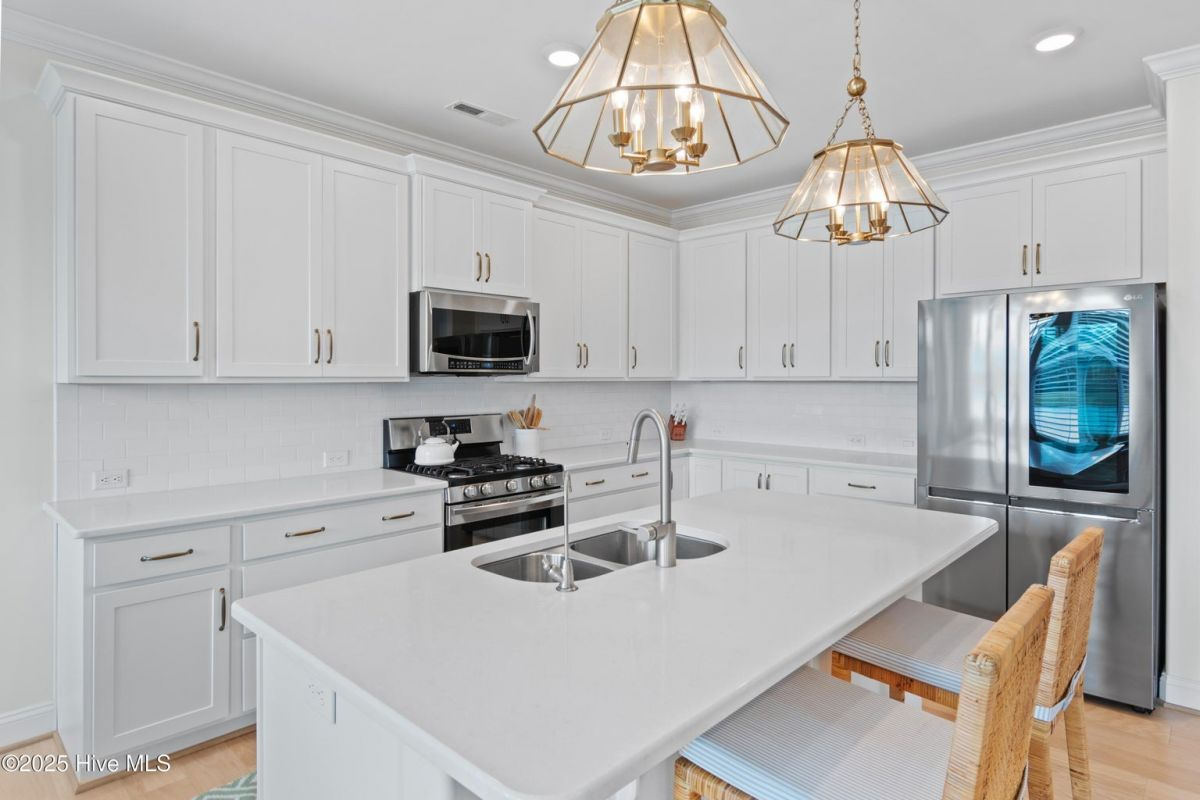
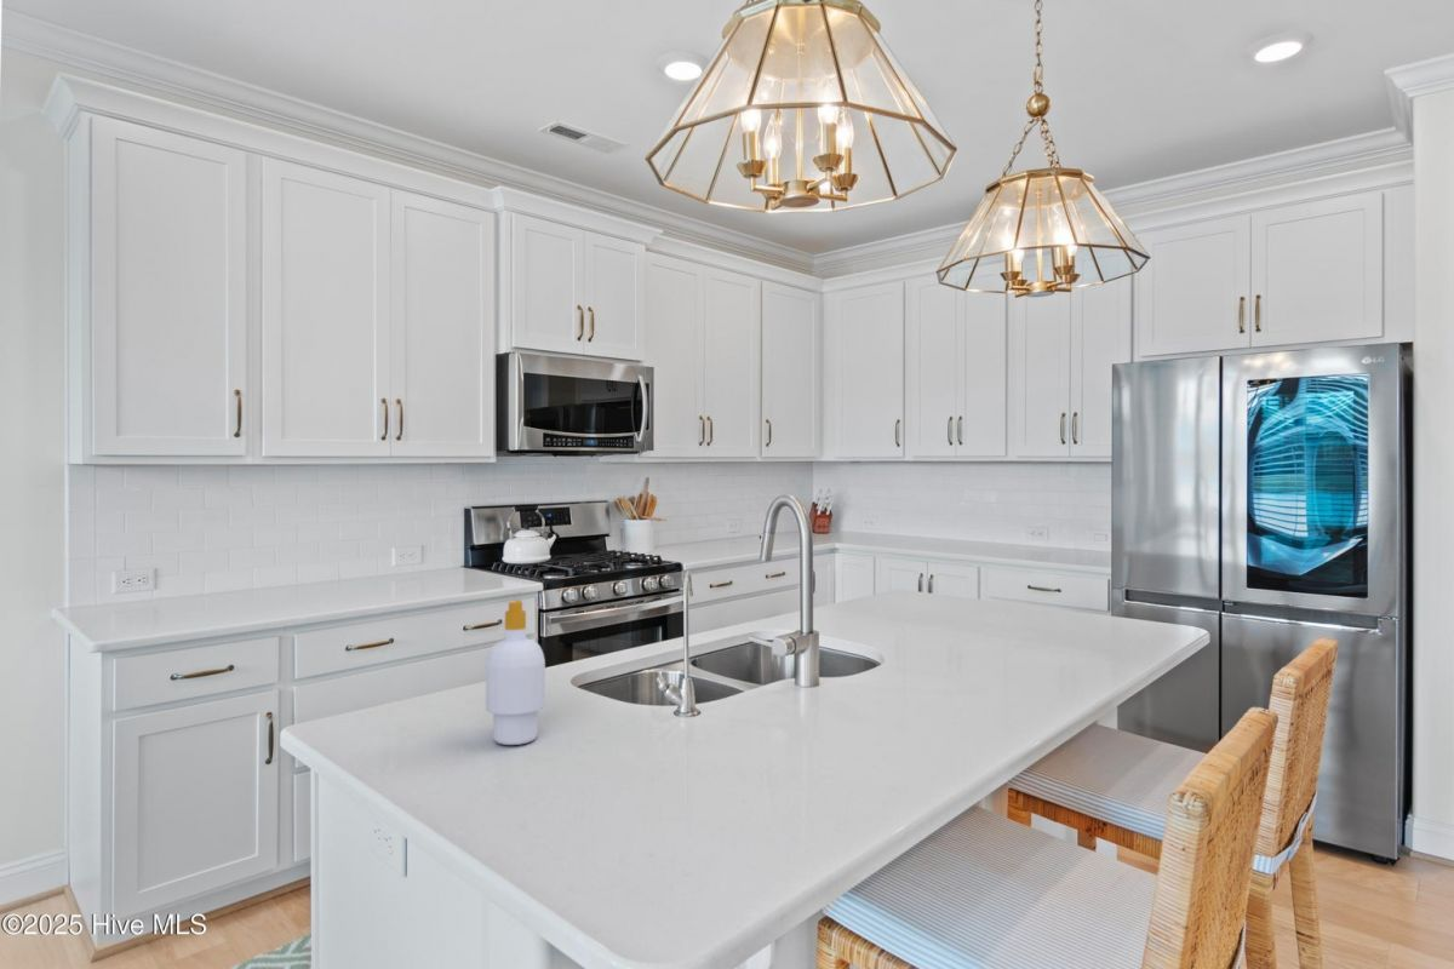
+ soap bottle [485,598,546,746]
